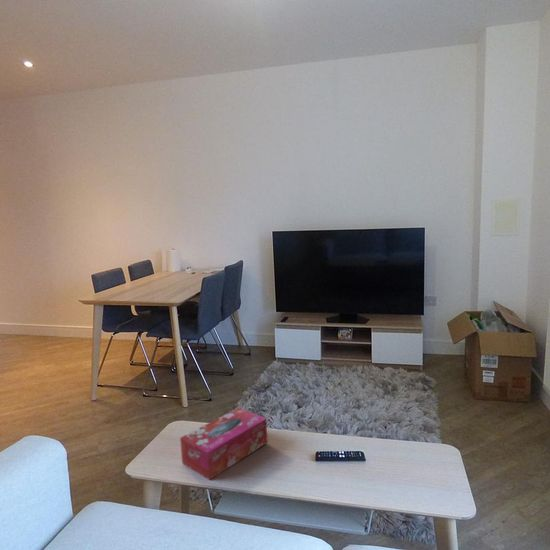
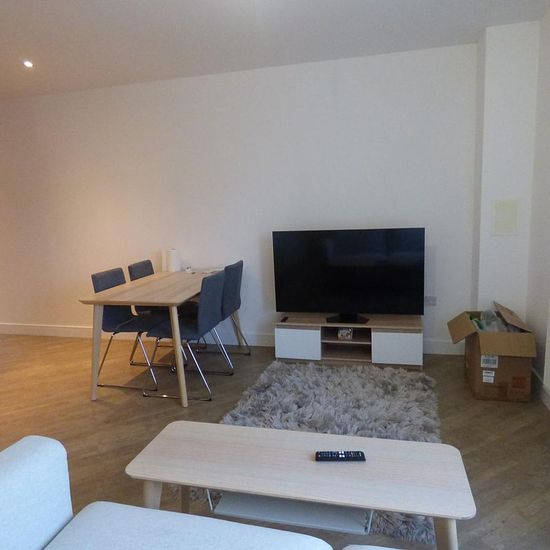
- tissue box [179,407,268,481]
